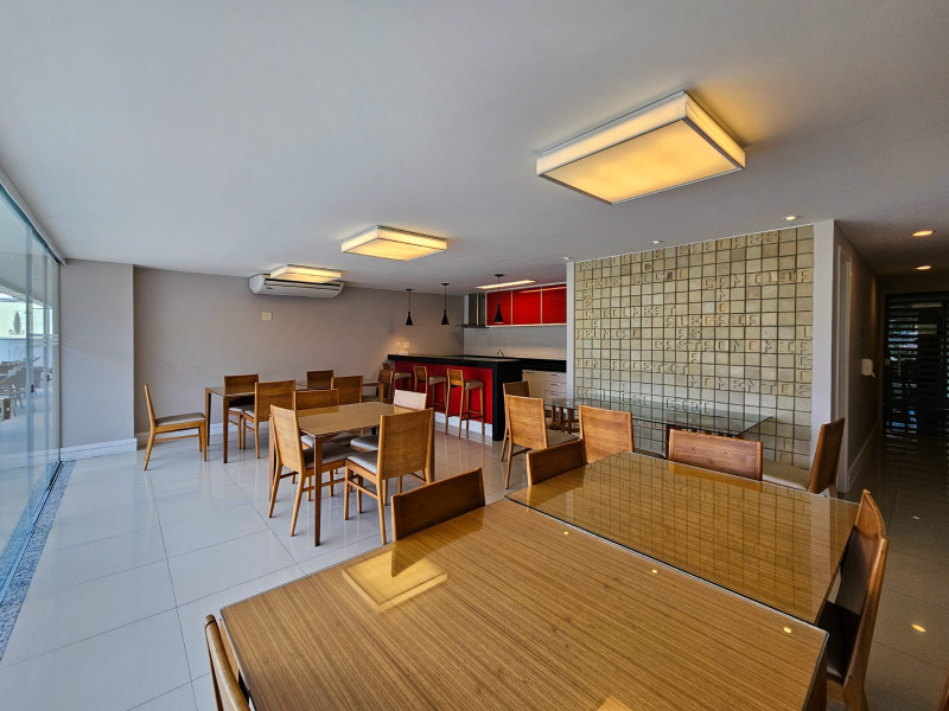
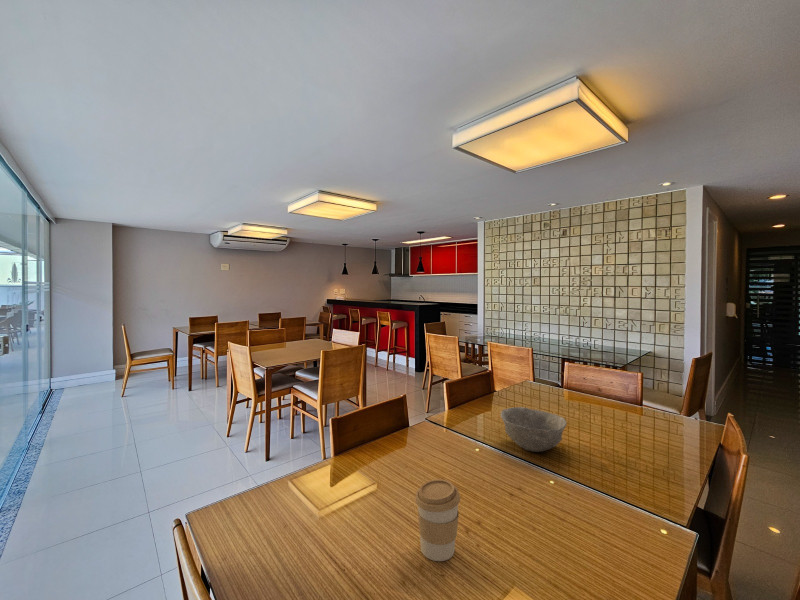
+ bowl [500,406,568,453]
+ coffee cup [414,478,461,562]
